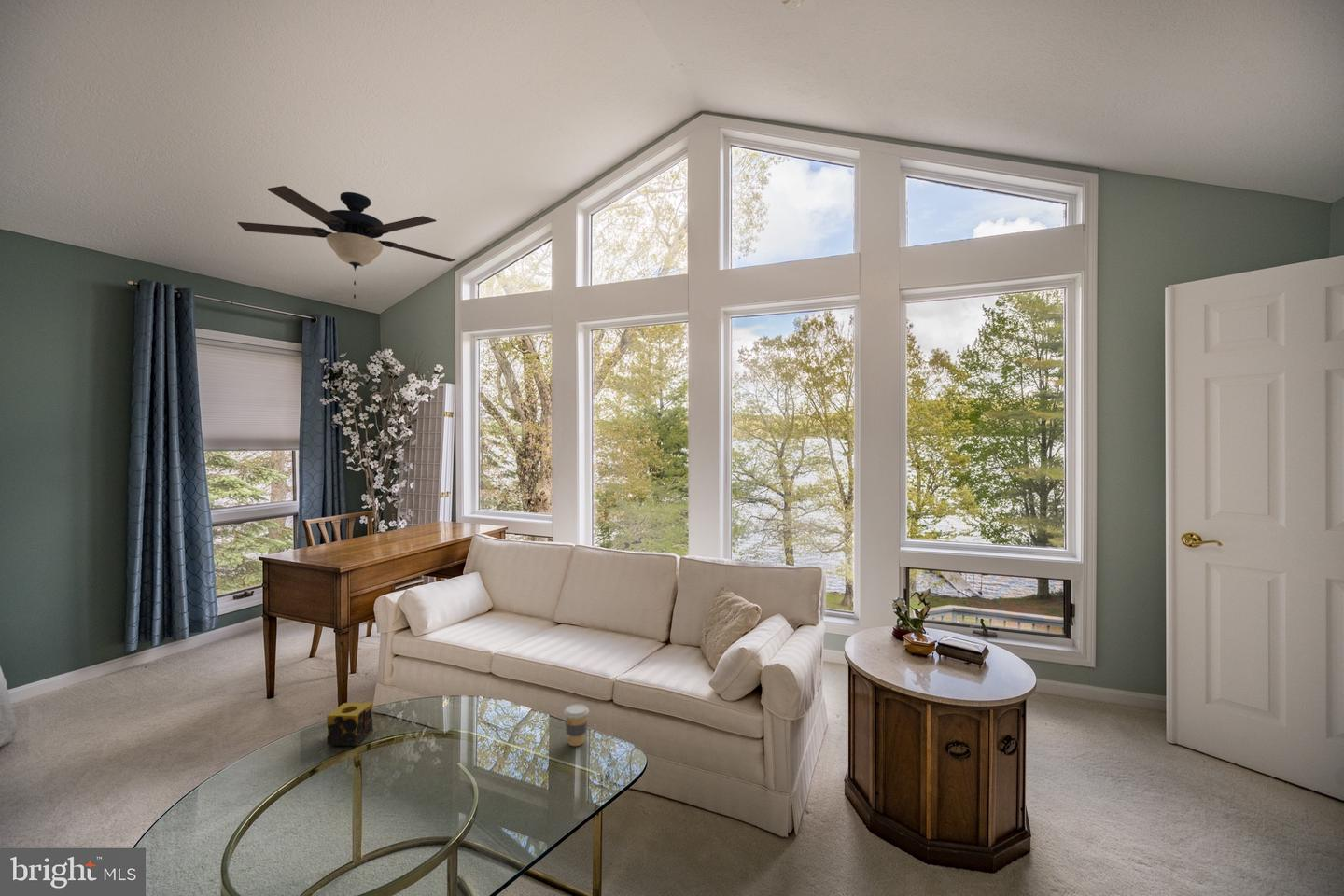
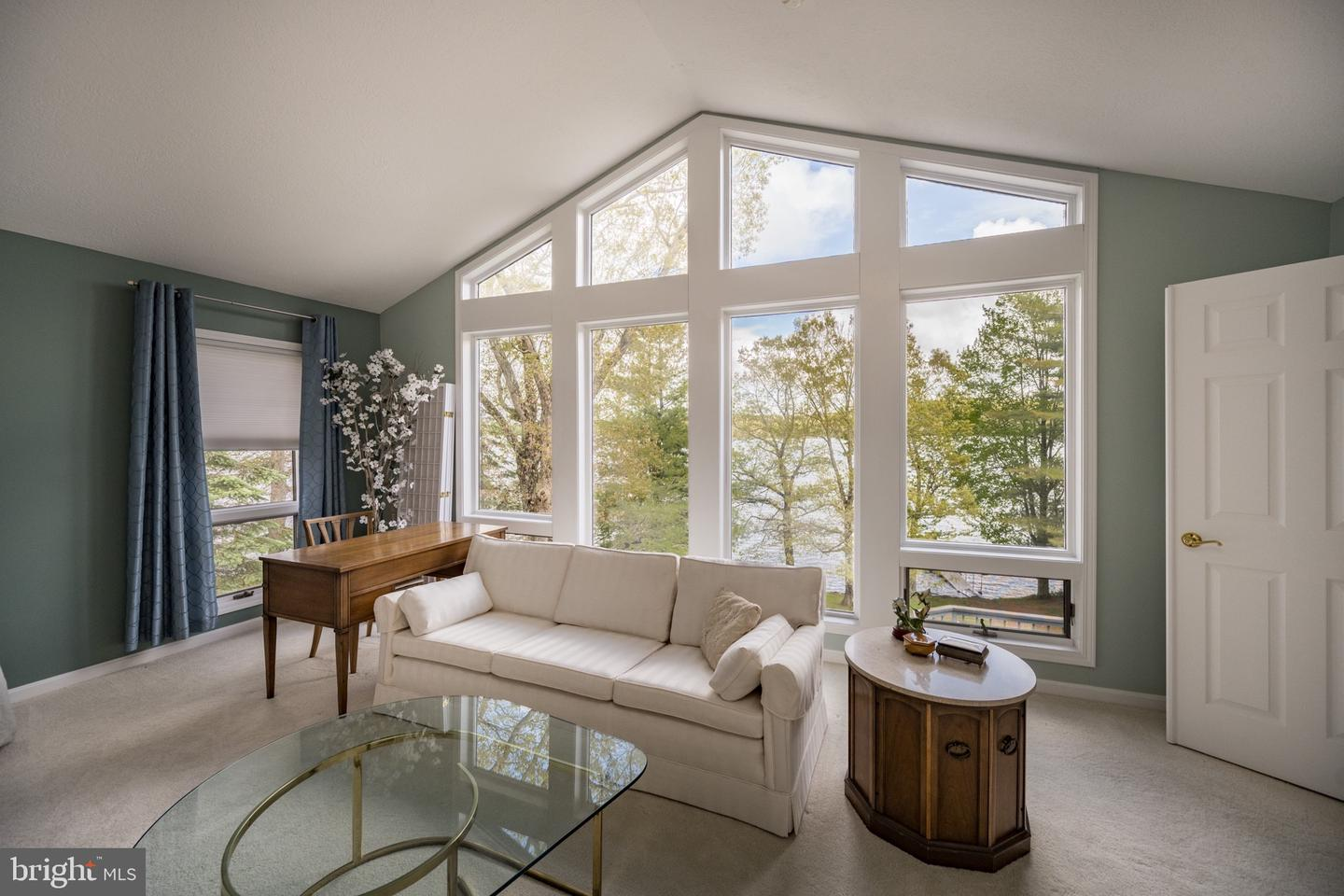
- candle [326,702,374,747]
- ceiling fan [236,185,456,300]
- coffee cup [563,704,590,747]
